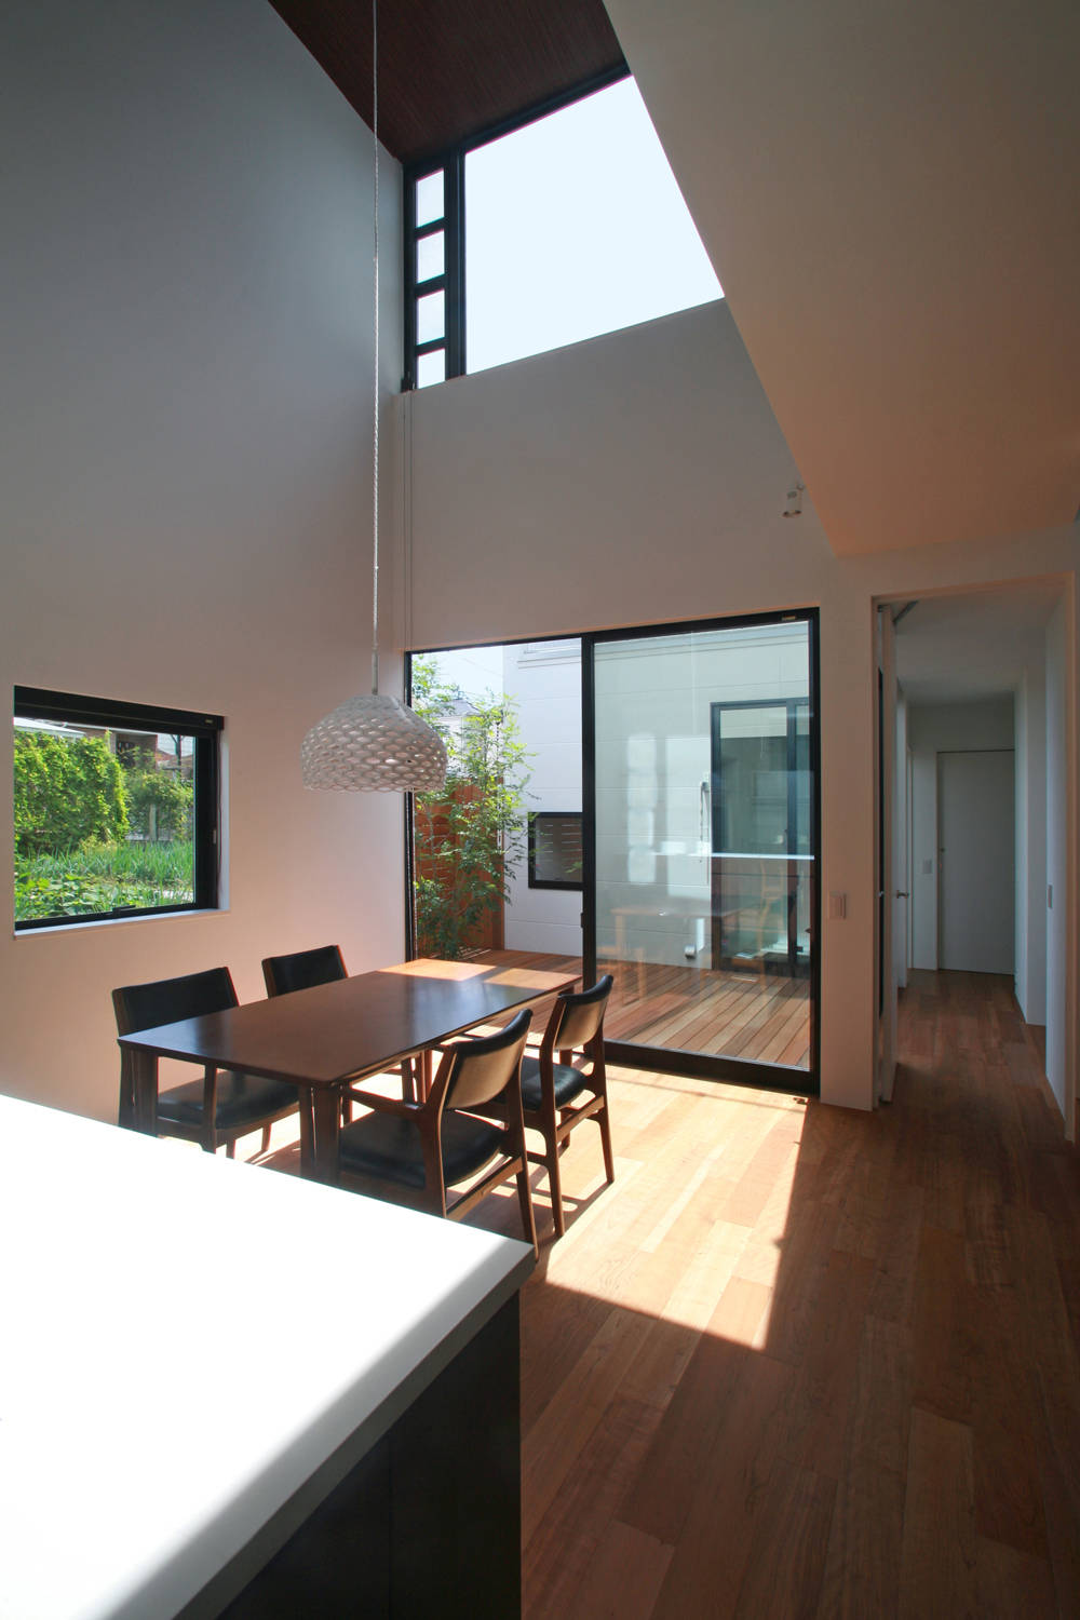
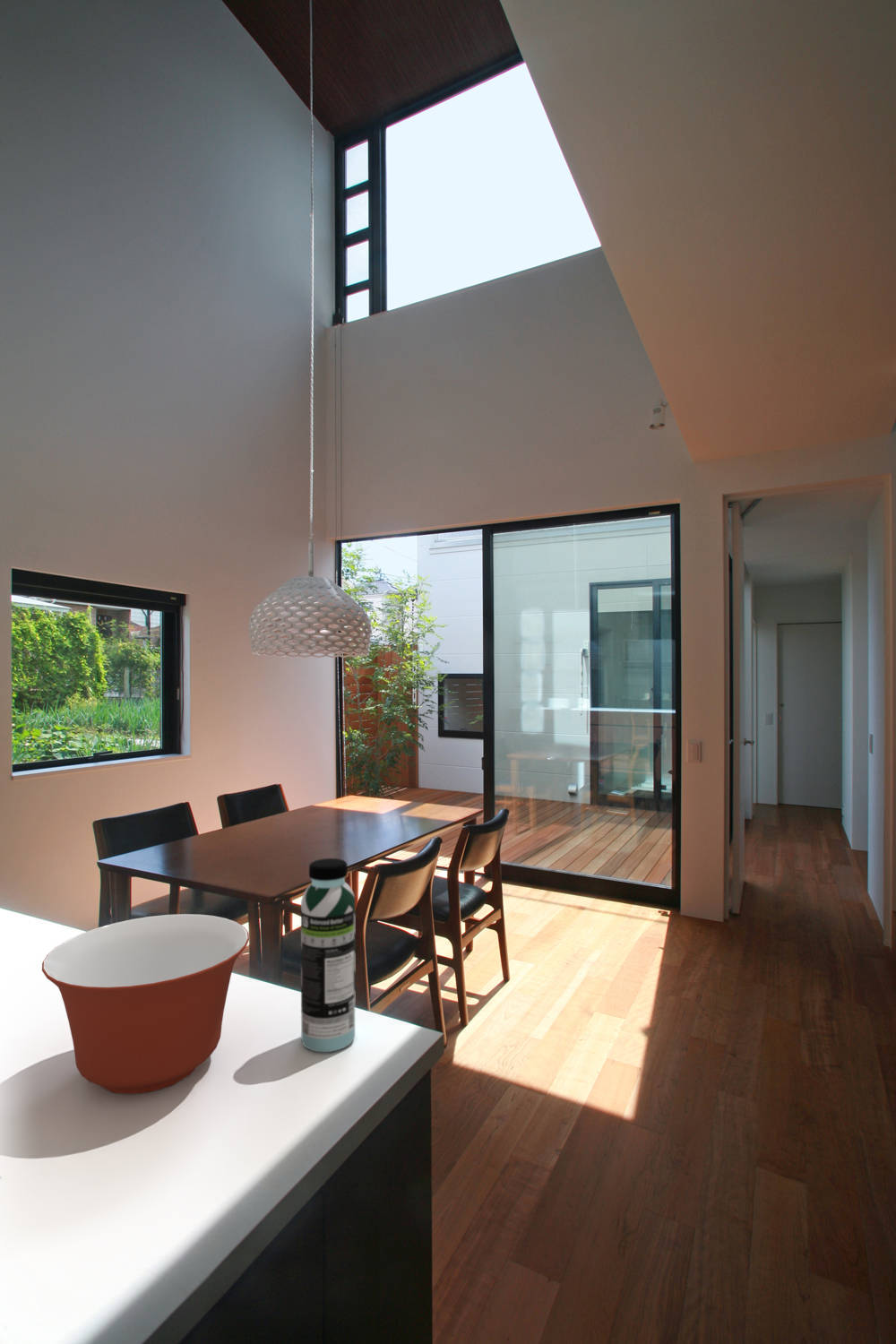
+ water bottle [300,857,357,1053]
+ mixing bowl [41,913,250,1095]
